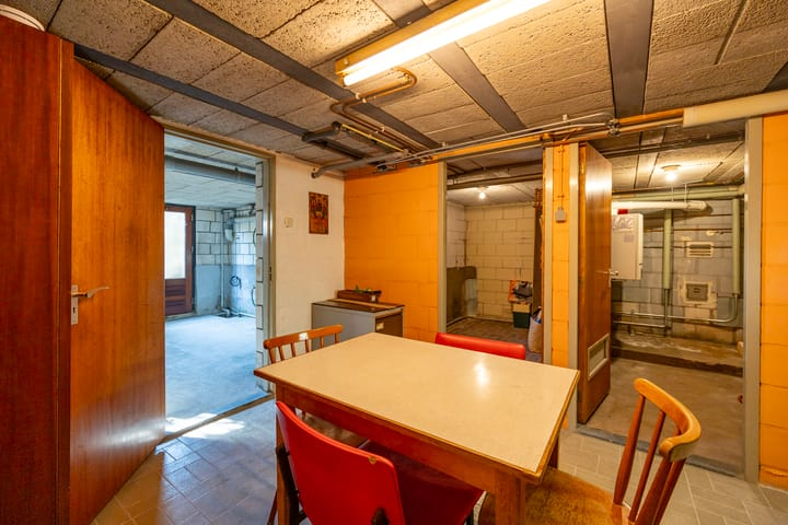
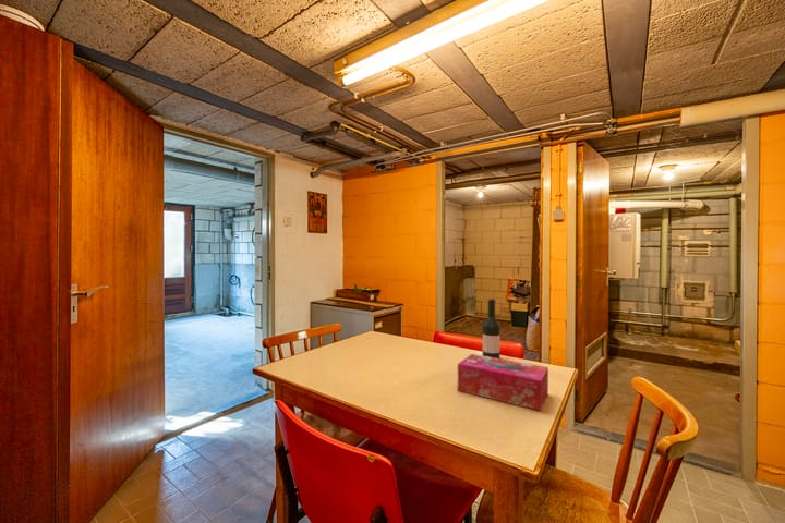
+ tissue box [457,353,550,412]
+ wine bottle [482,297,502,358]
